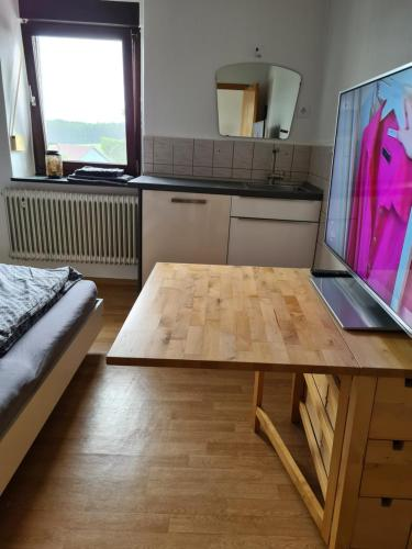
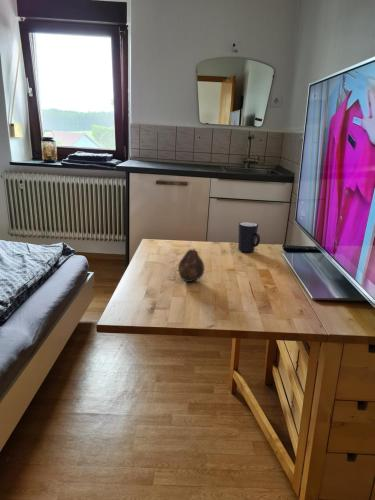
+ mug [237,221,261,253]
+ fruit [177,247,205,283]
